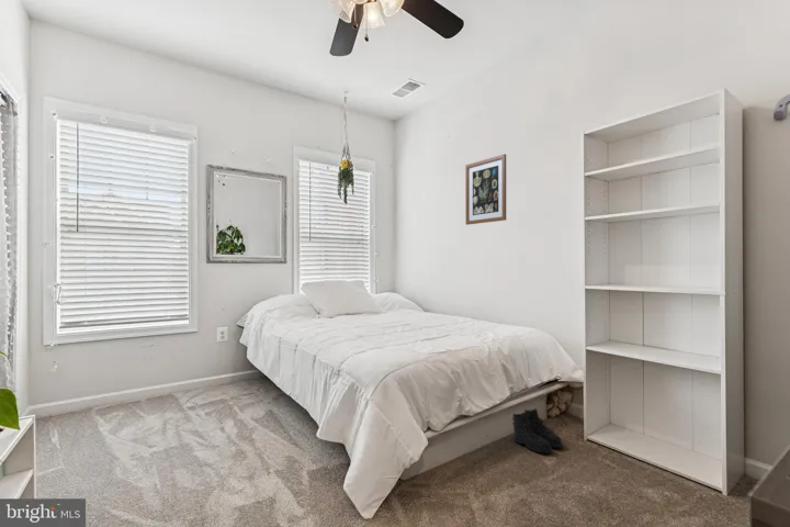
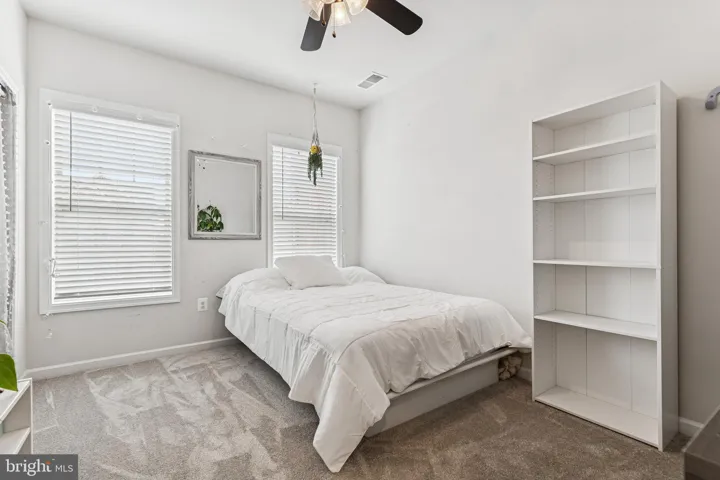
- boots [511,407,564,455]
- wall art [464,153,507,226]
